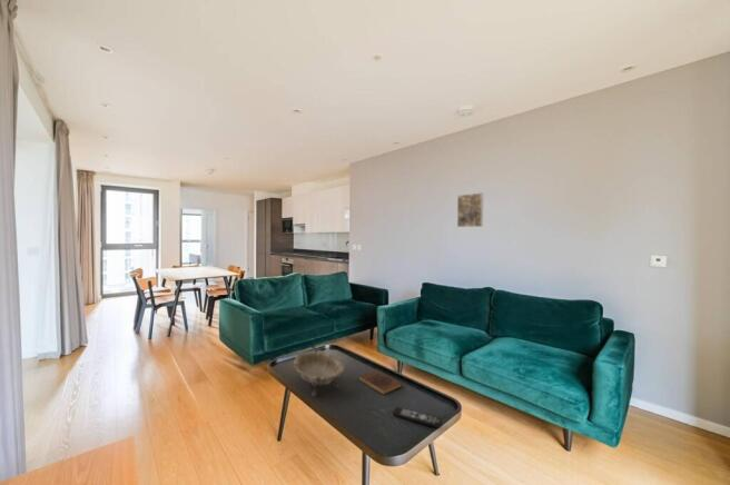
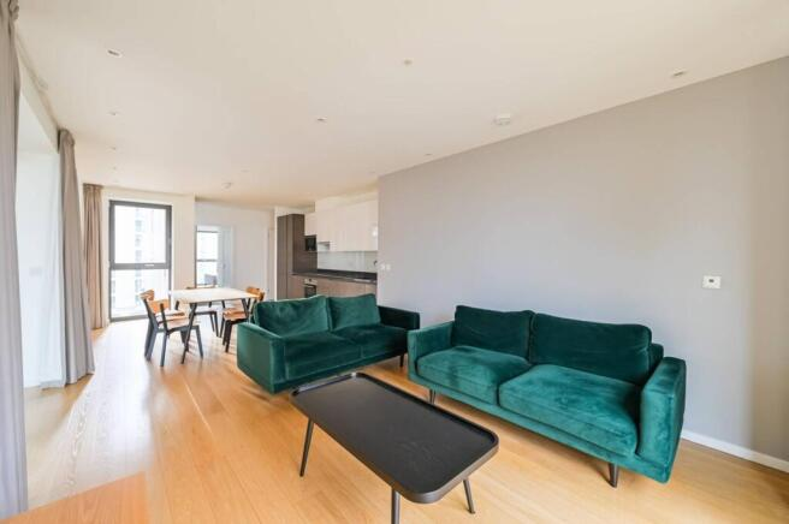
- book [358,368,403,396]
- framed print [456,191,484,228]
- remote control [392,406,443,429]
- decorative bowl [293,349,345,397]
